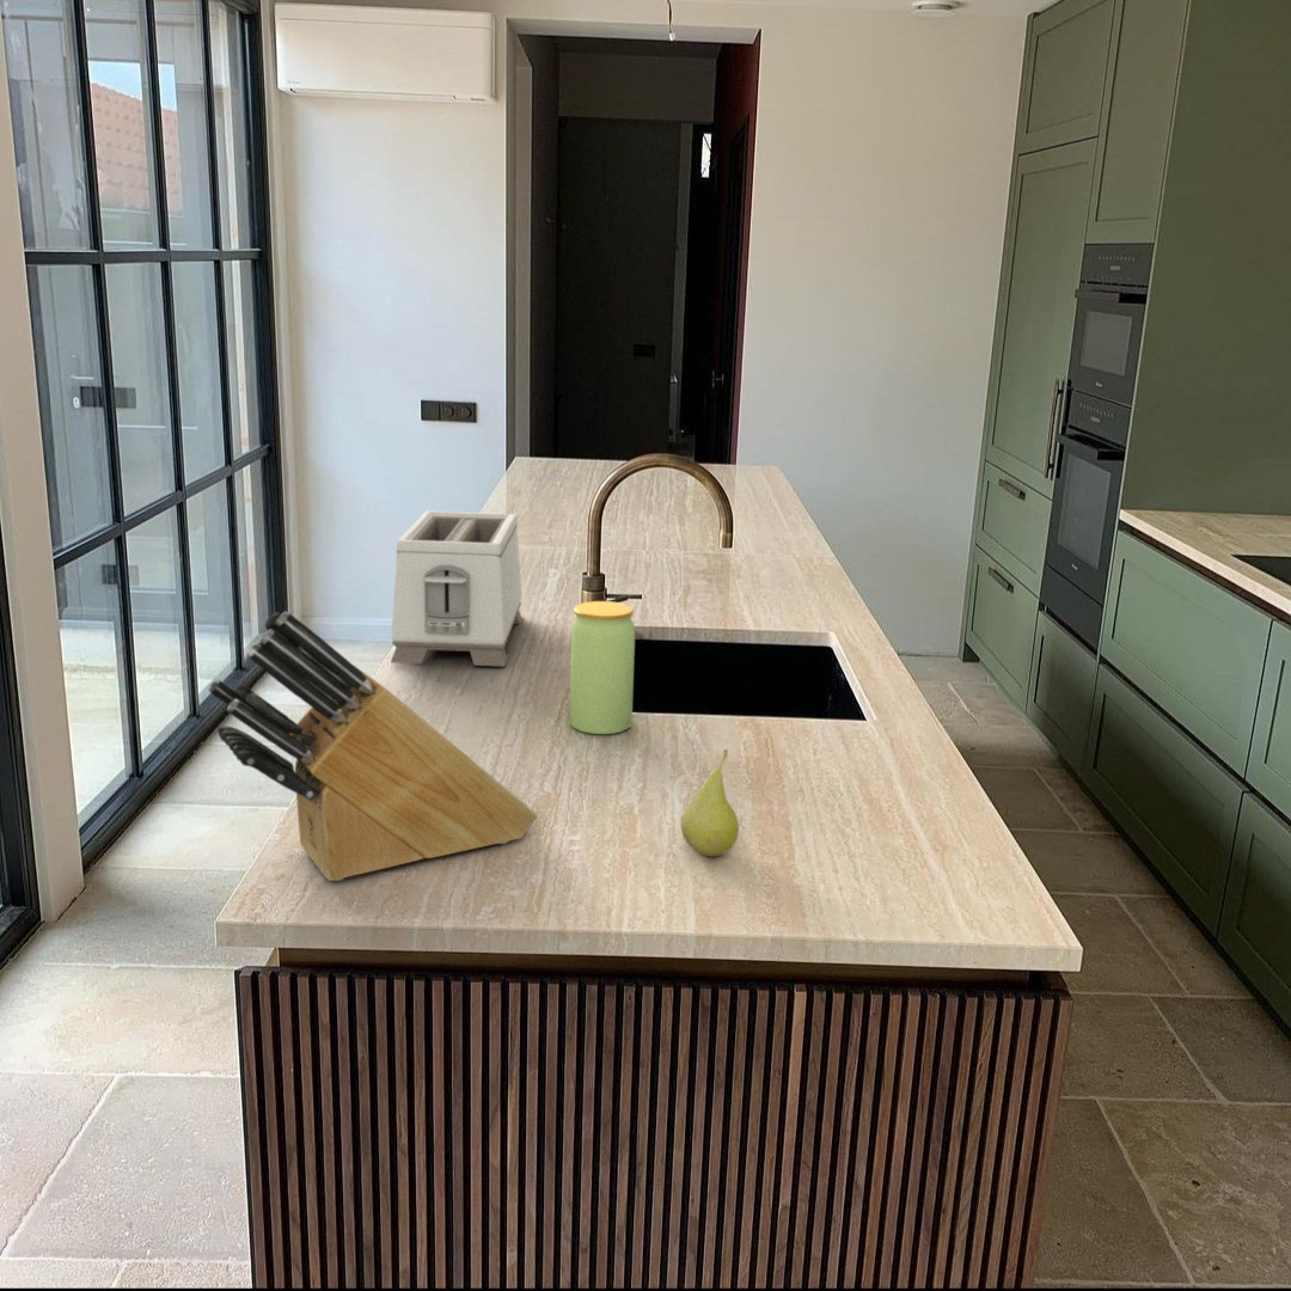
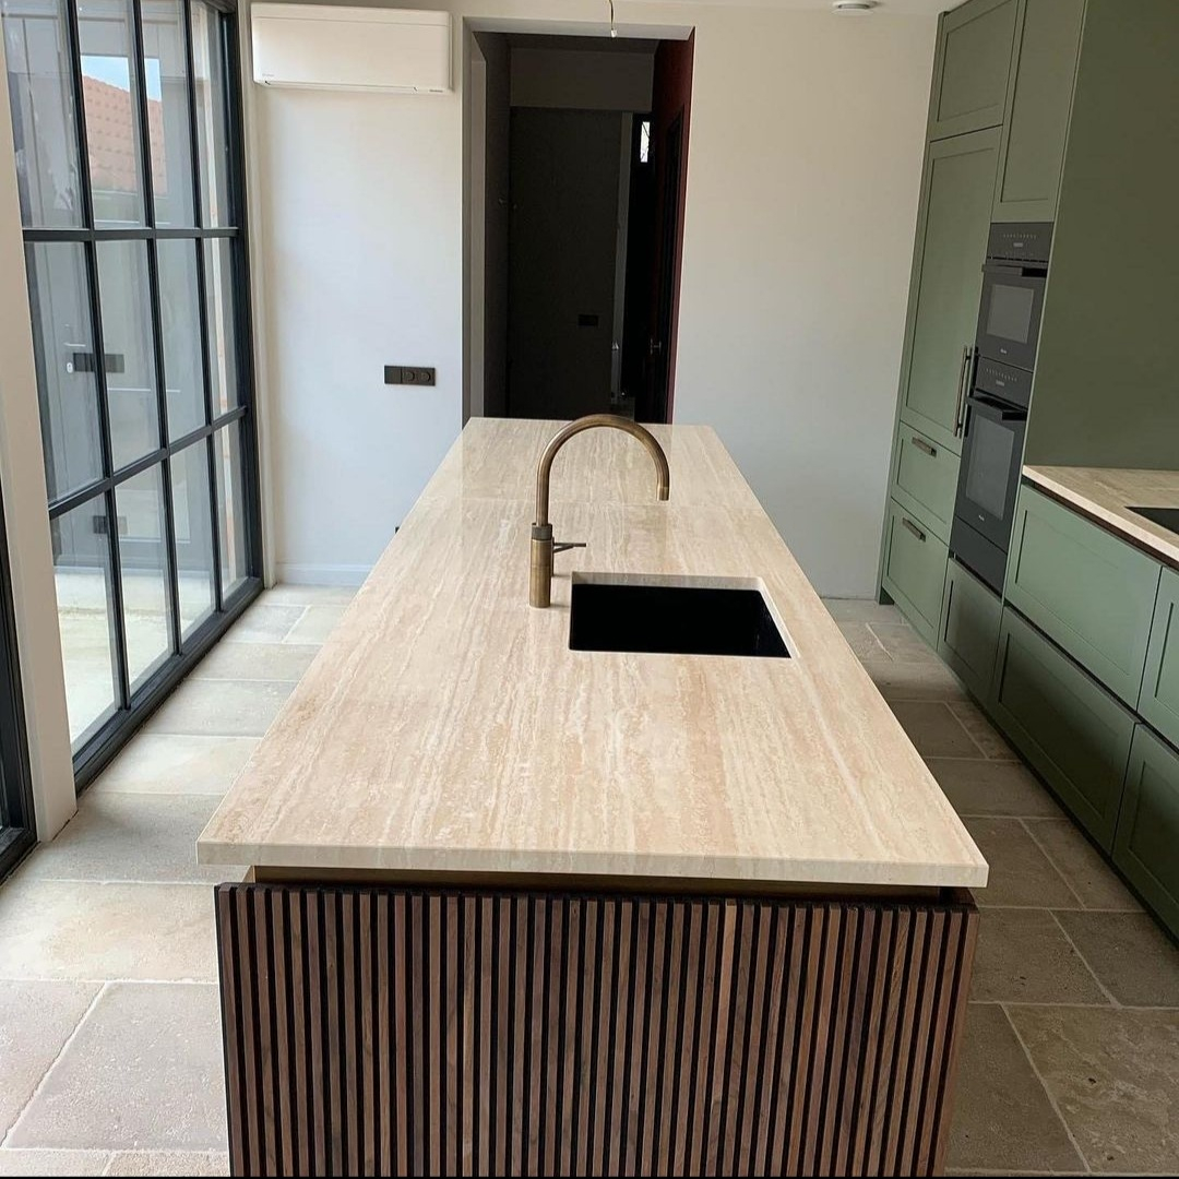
- fruit [679,748,740,857]
- jar [569,600,636,735]
- toaster [390,510,524,668]
- knife block [207,610,538,882]
